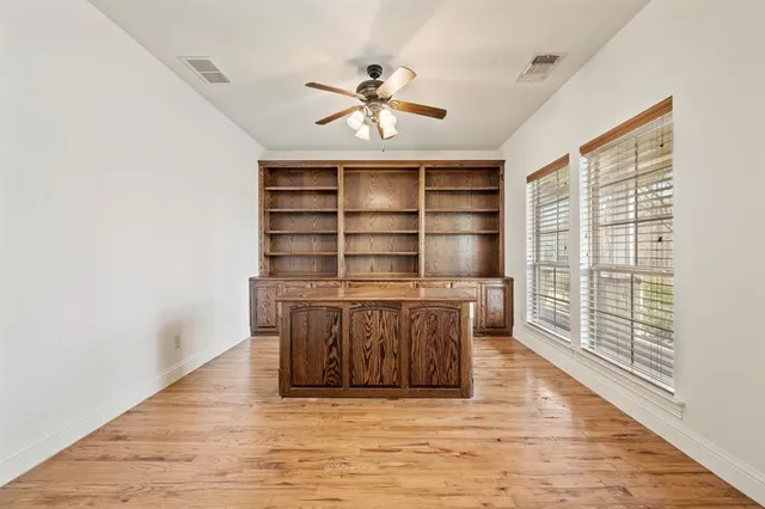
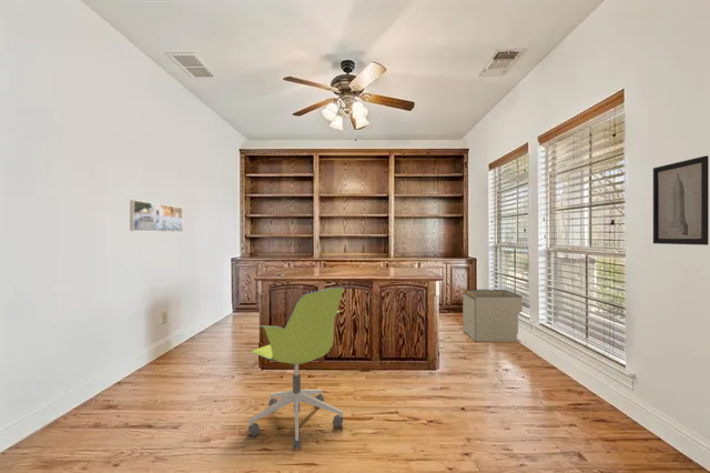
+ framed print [129,199,184,233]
+ wall art [652,154,710,246]
+ office chair [247,286,345,451]
+ storage bin [462,289,524,343]
